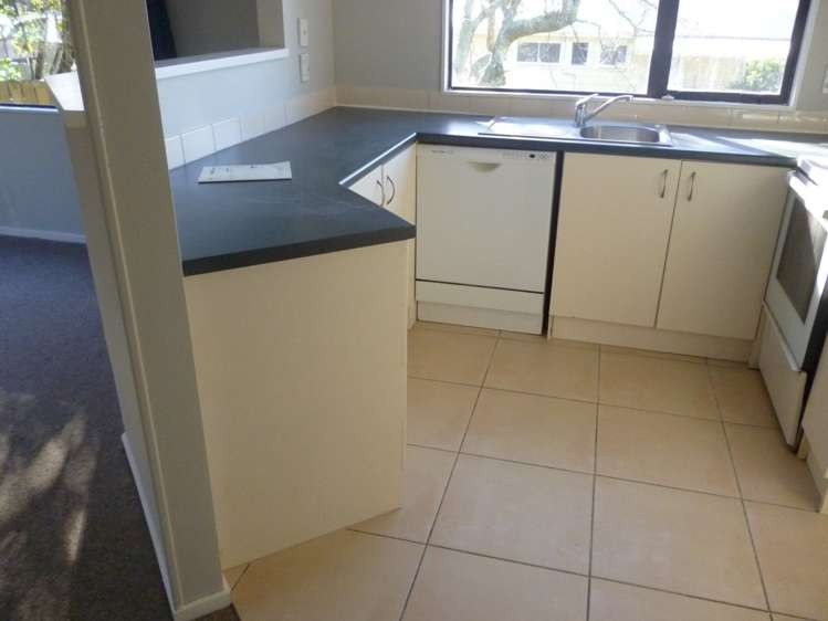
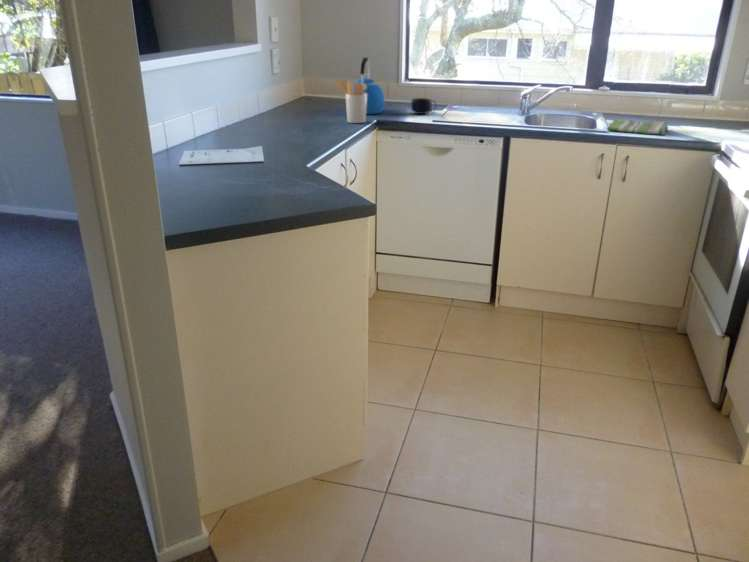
+ mug [410,97,437,115]
+ kettle [353,57,386,115]
+ utensil holder [333,79,367,124]
+ dish towel [606,118,669,136]
